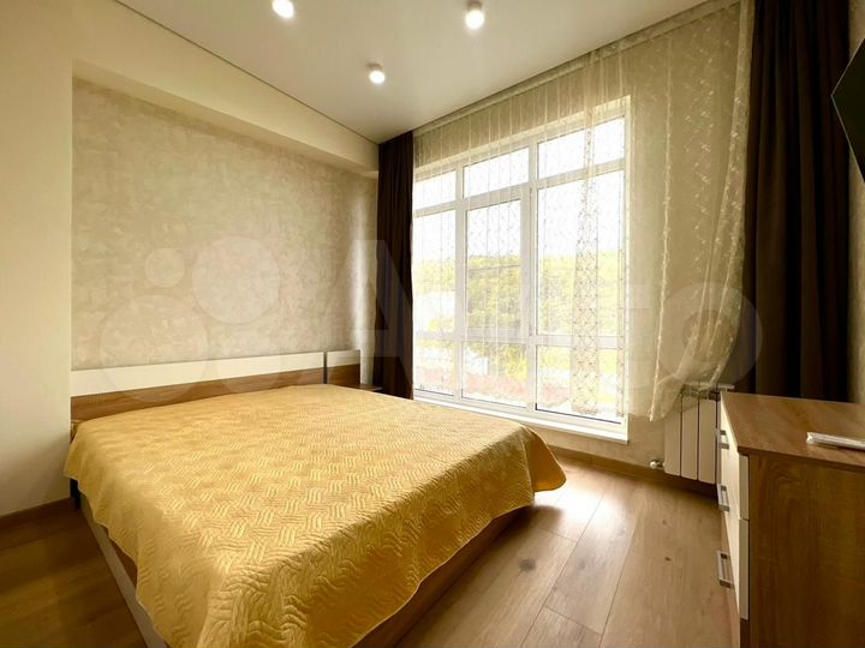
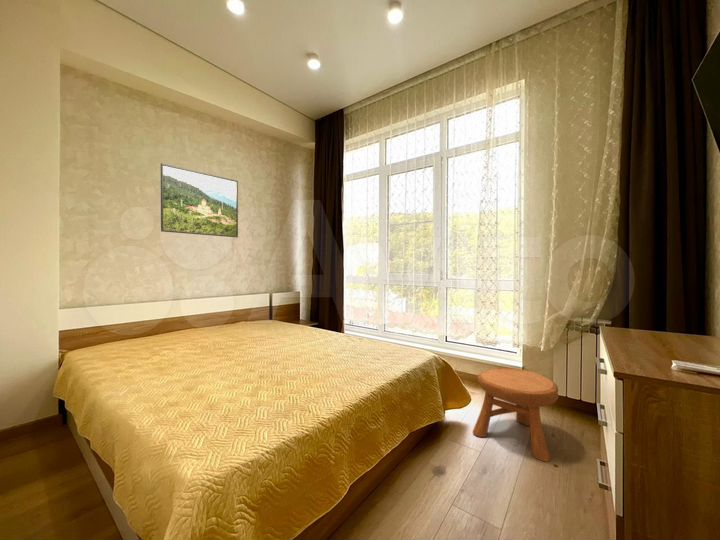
+ stool [472,367,559,463]
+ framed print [160,162,239,238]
